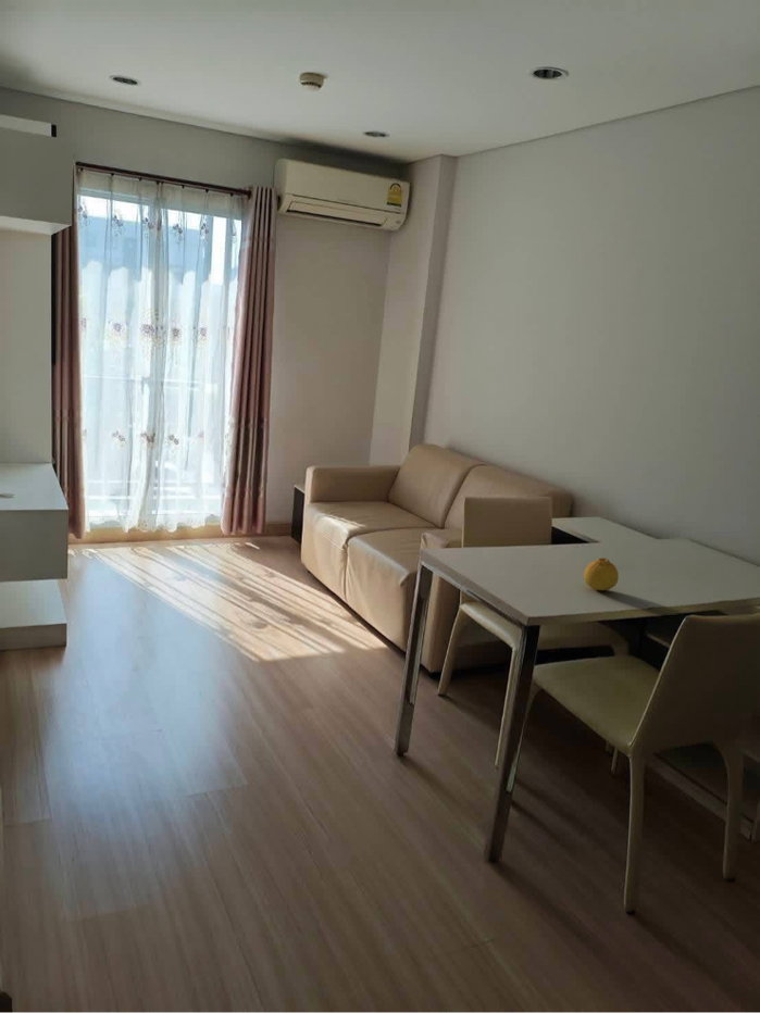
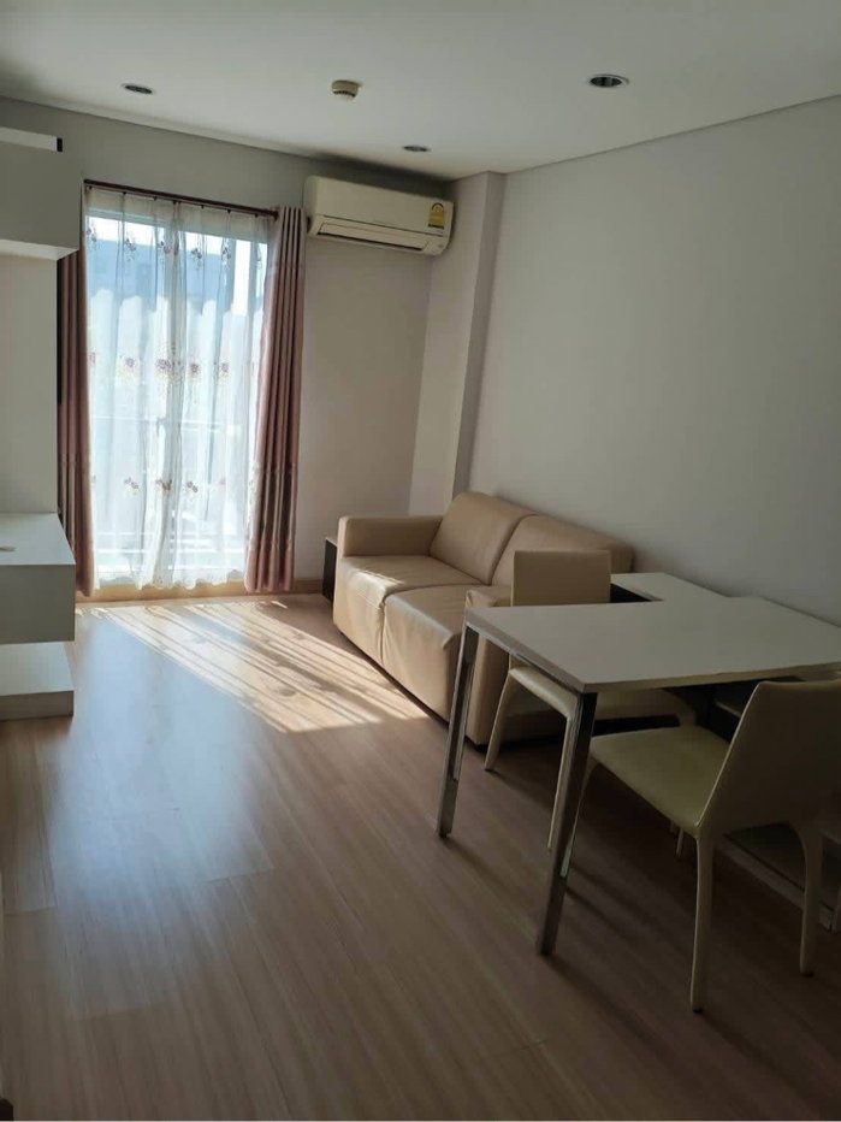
- fruit [583,556,620,591]
